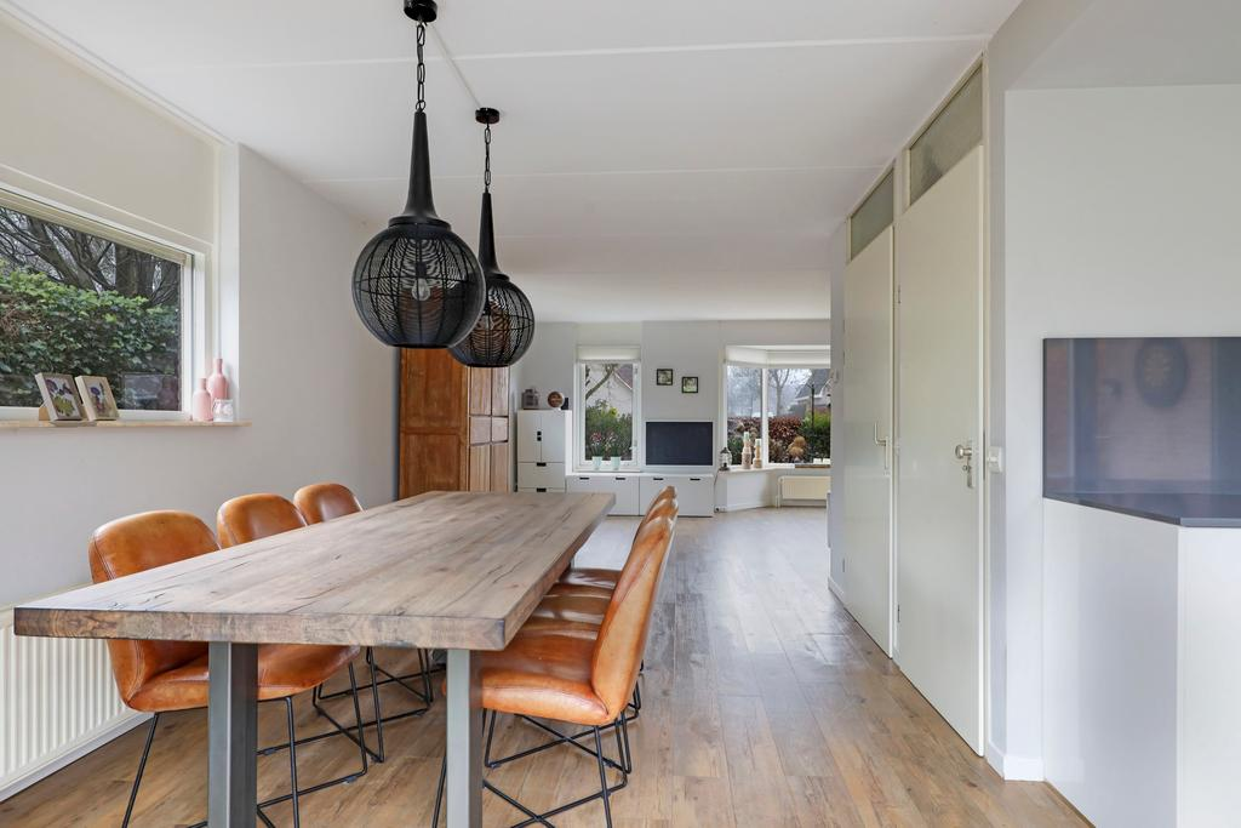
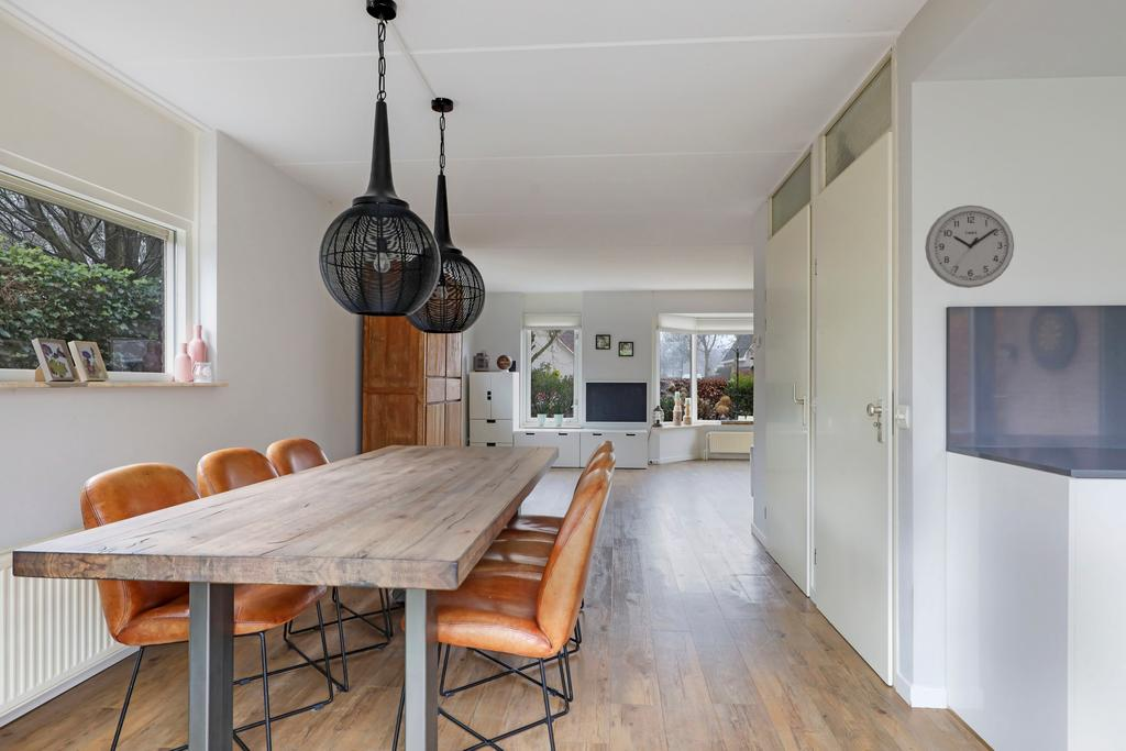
+ wall clock [924,205,1015,289]
